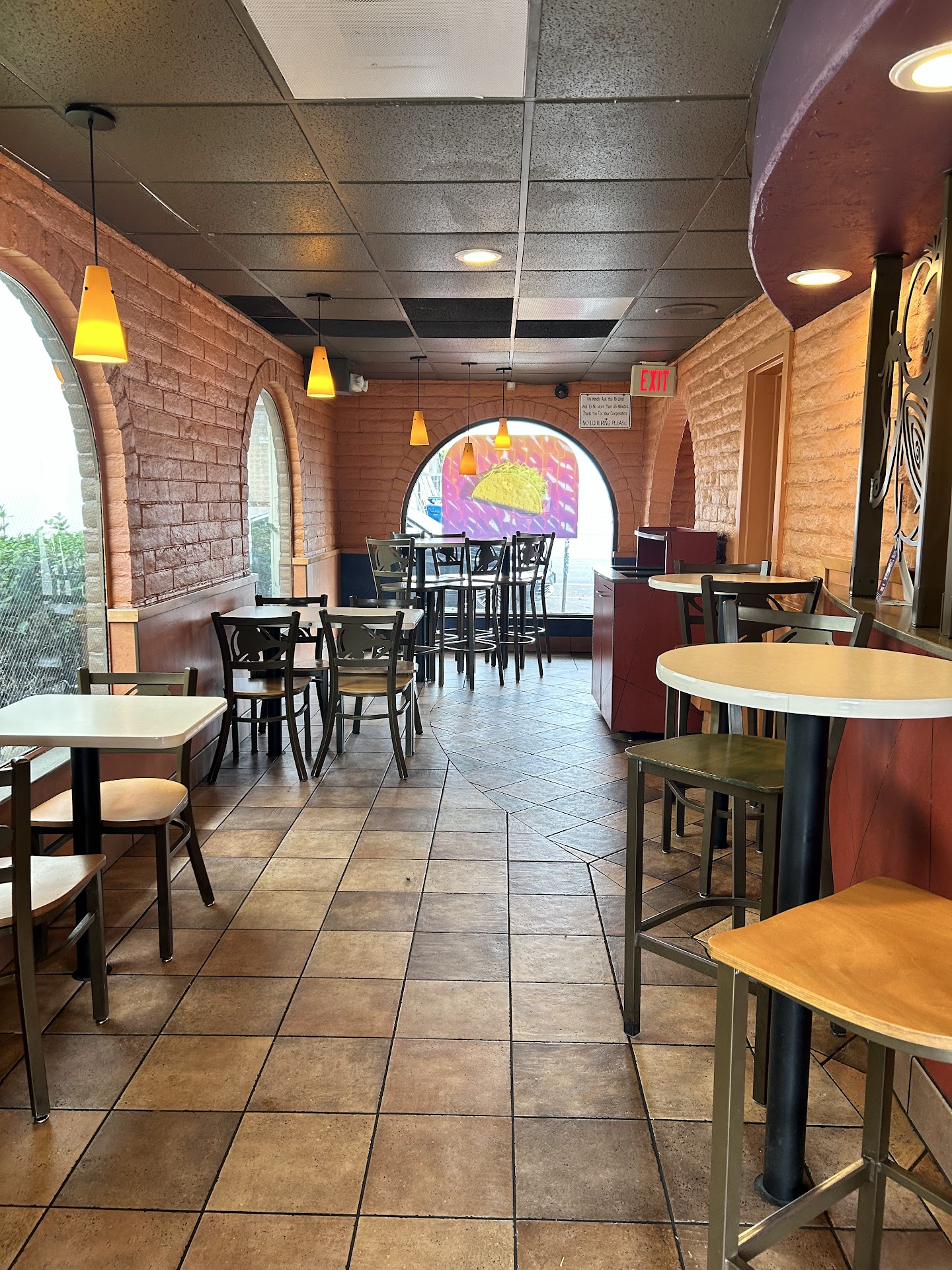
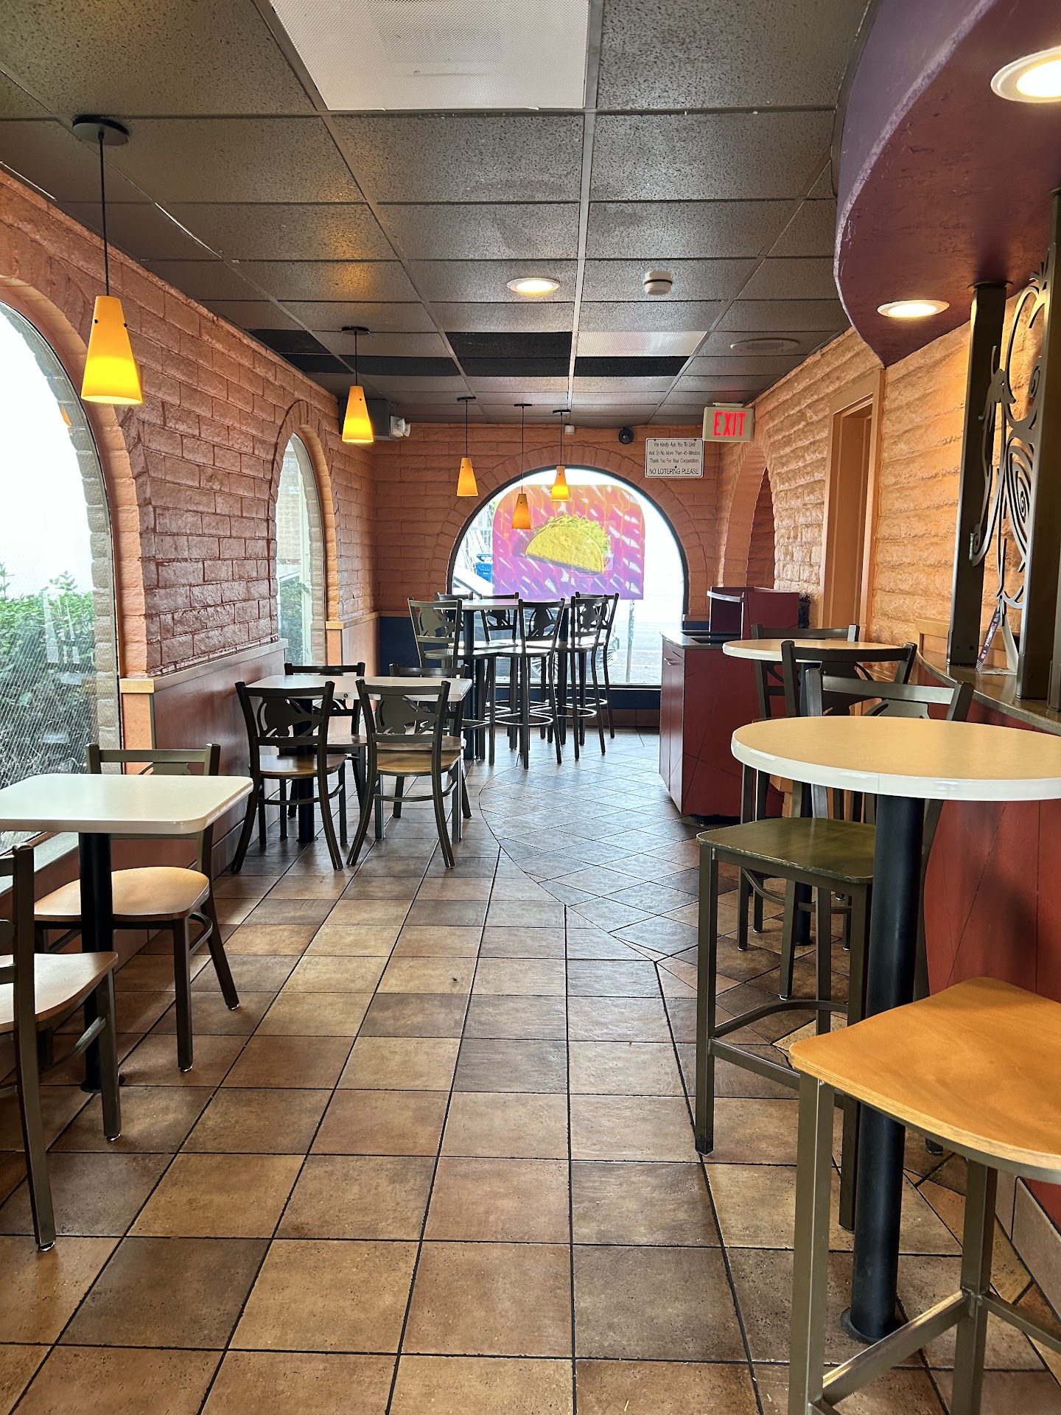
+ smoke detector [642,270,674,296]
